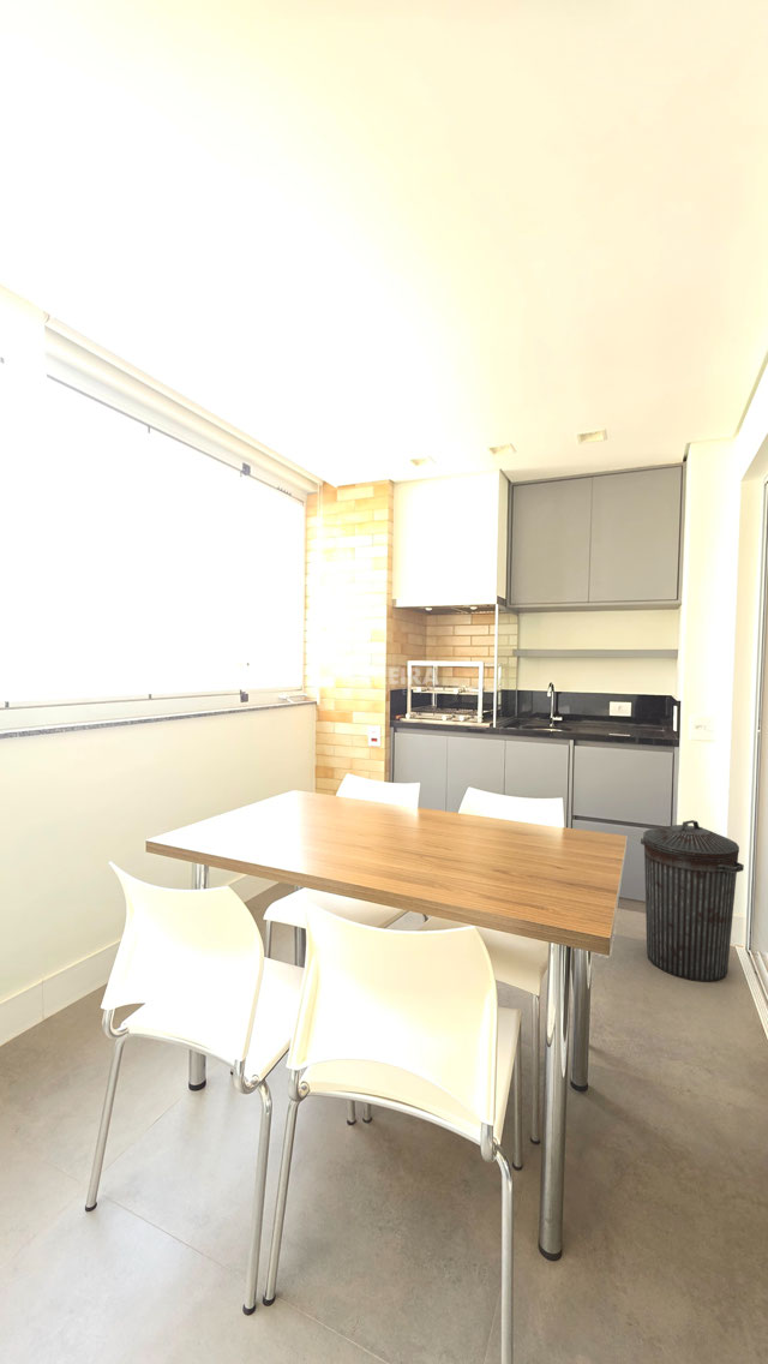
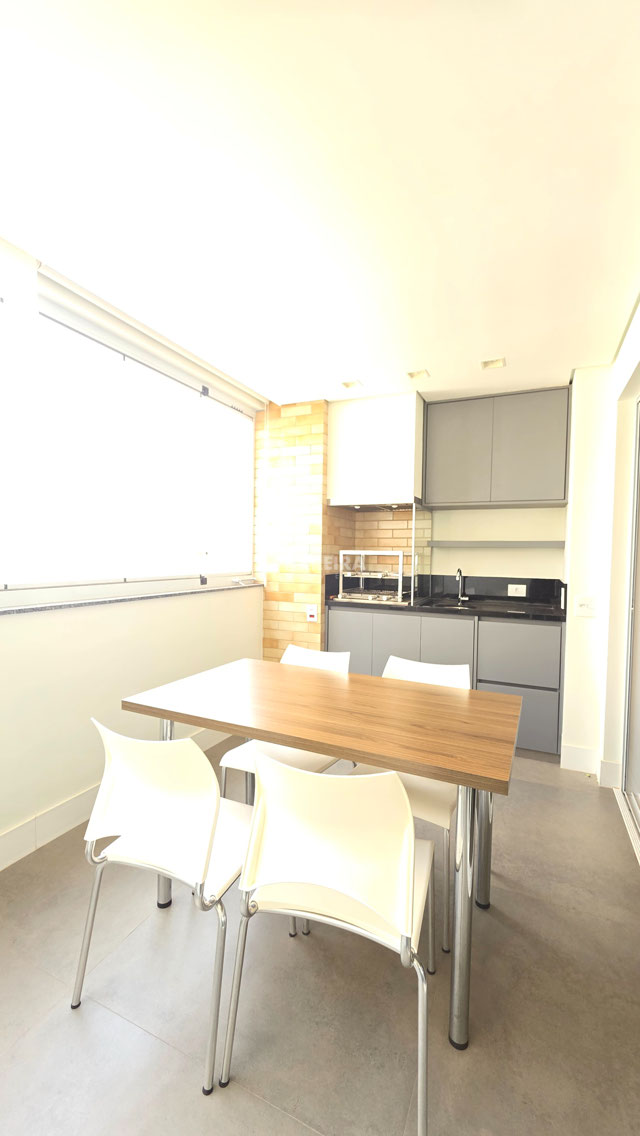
- trash can [640,819,745,983]
